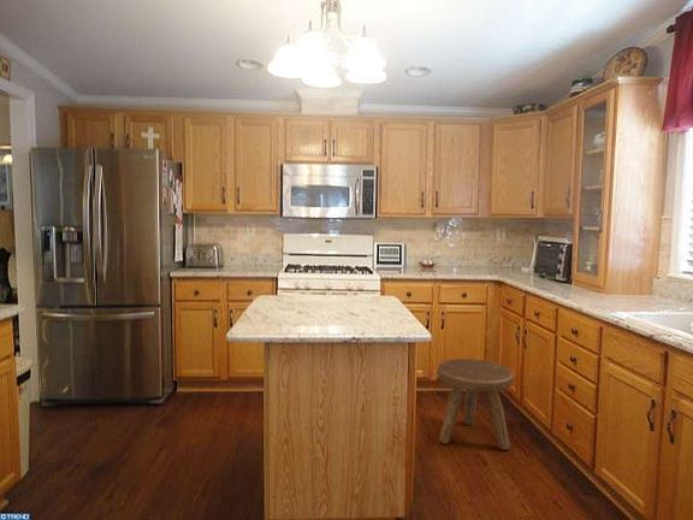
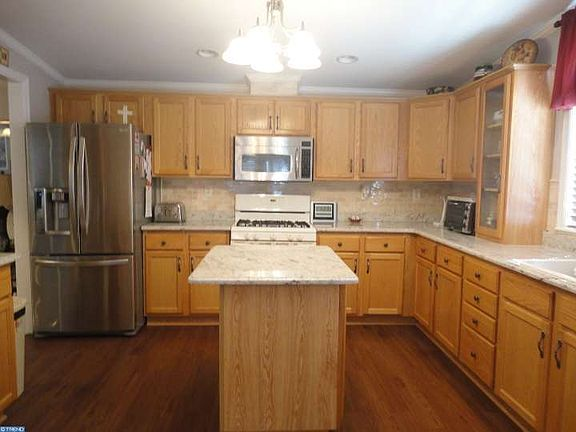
- stool [437,358,515,451]
